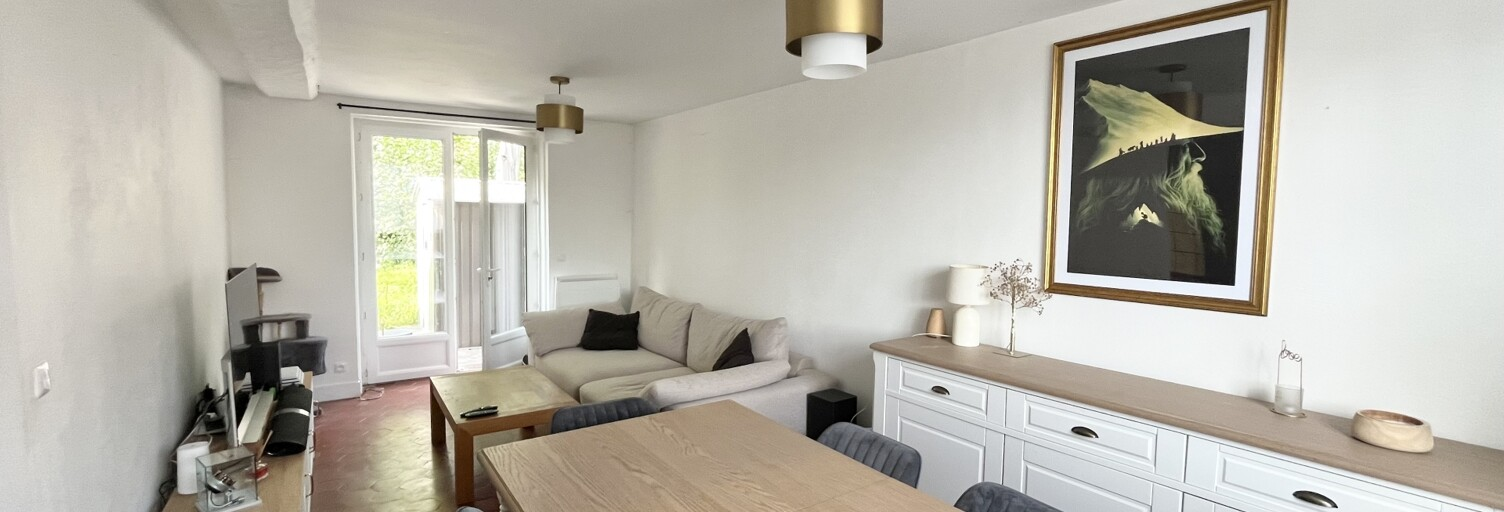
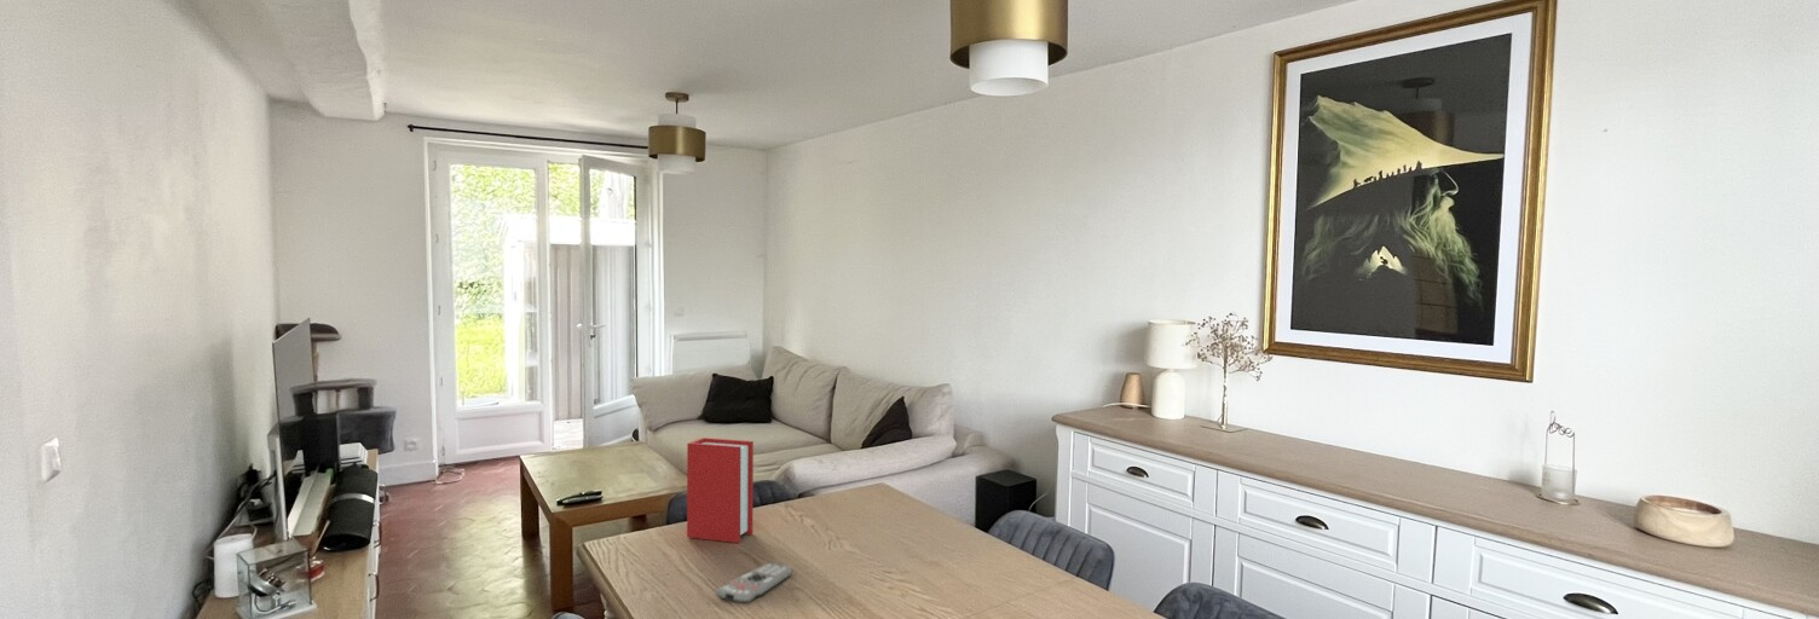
+ book [686,436,755,544]
+ remote control [716,562,793,604]
